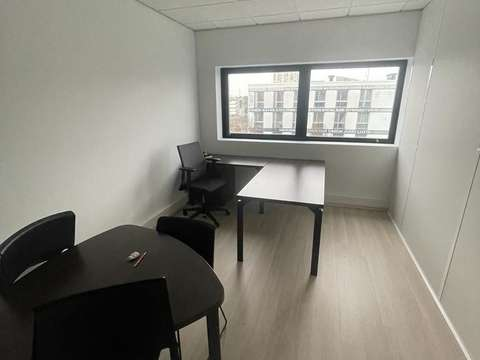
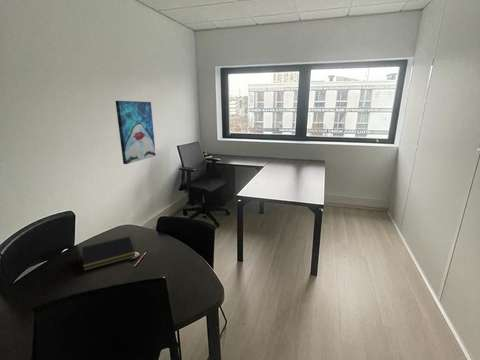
+ notepad [81,235,136,272]
+ wall art [115,100,157,165]
